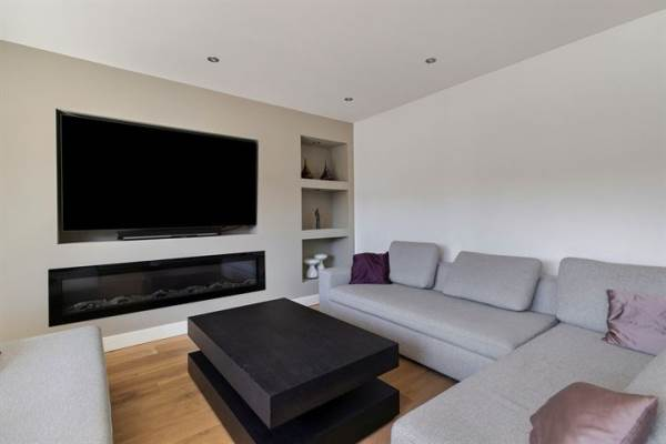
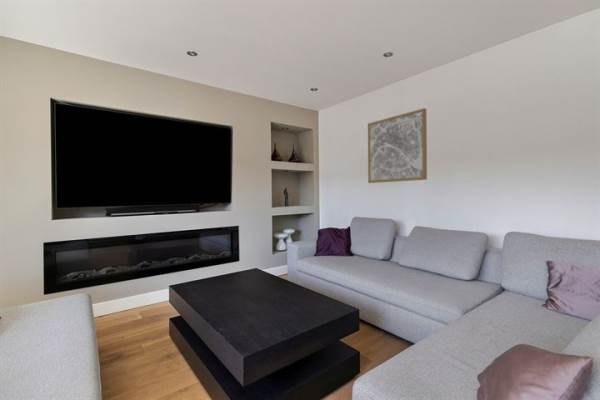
+ wall art [367,107,428,184]
